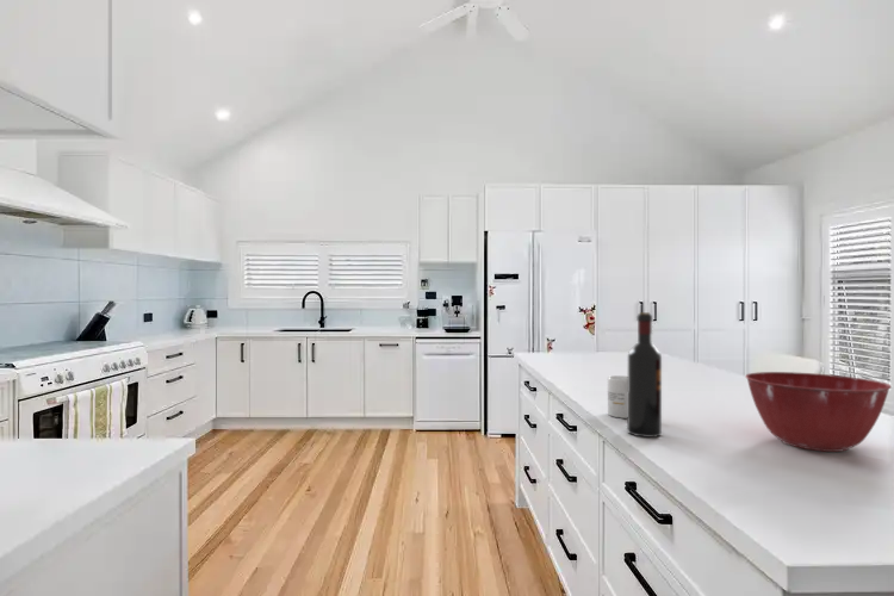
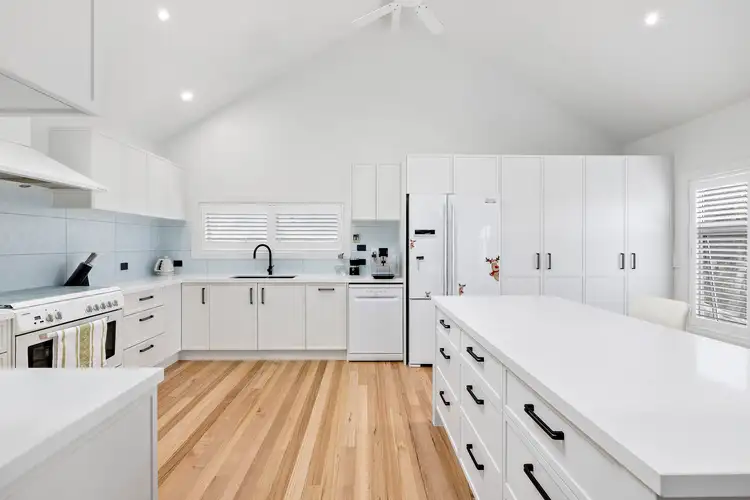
- mixing bowl [744,371,893,453]
- wine bottle [626,311,663,439]
- mug [607,374,628,420]
